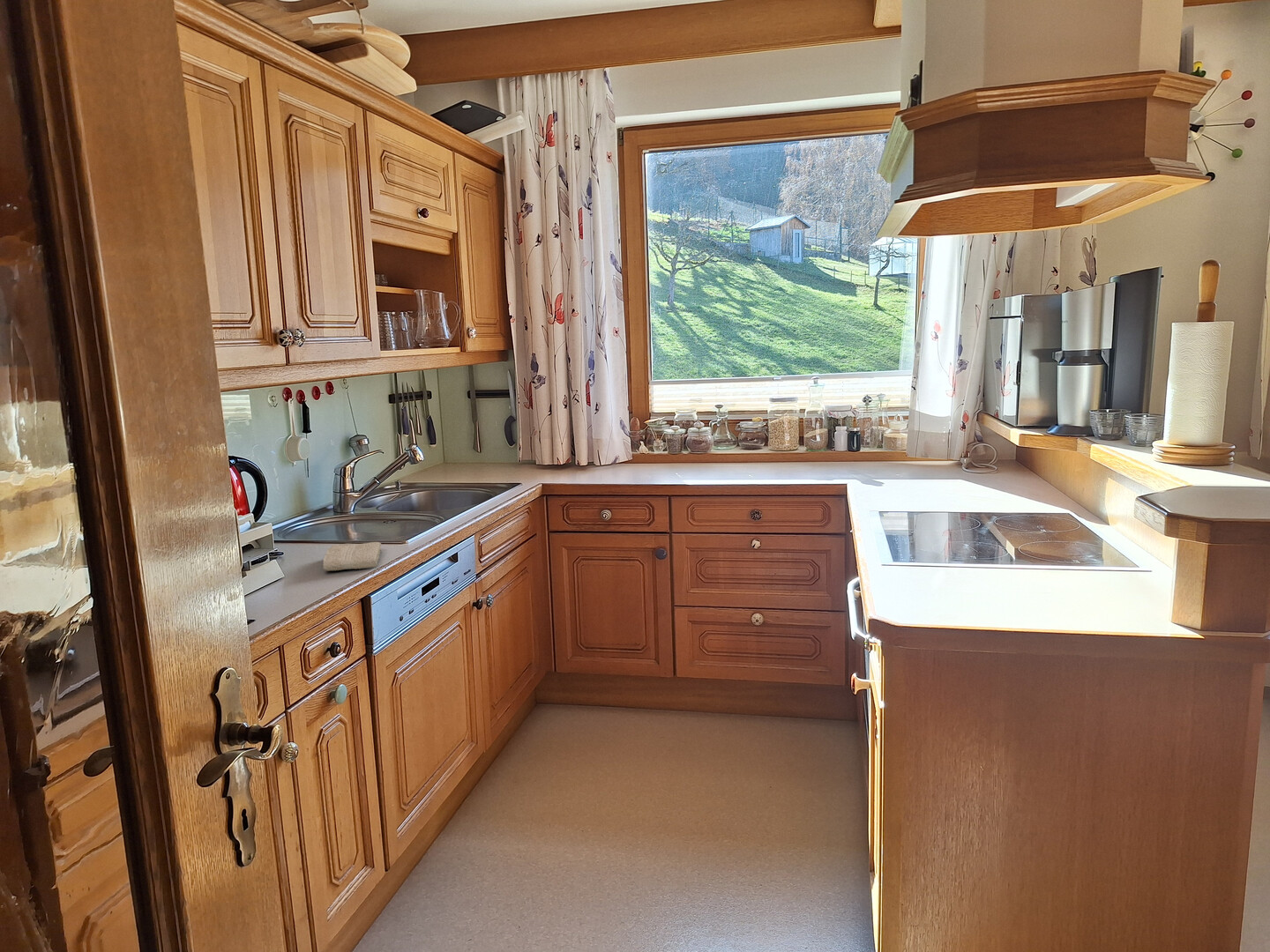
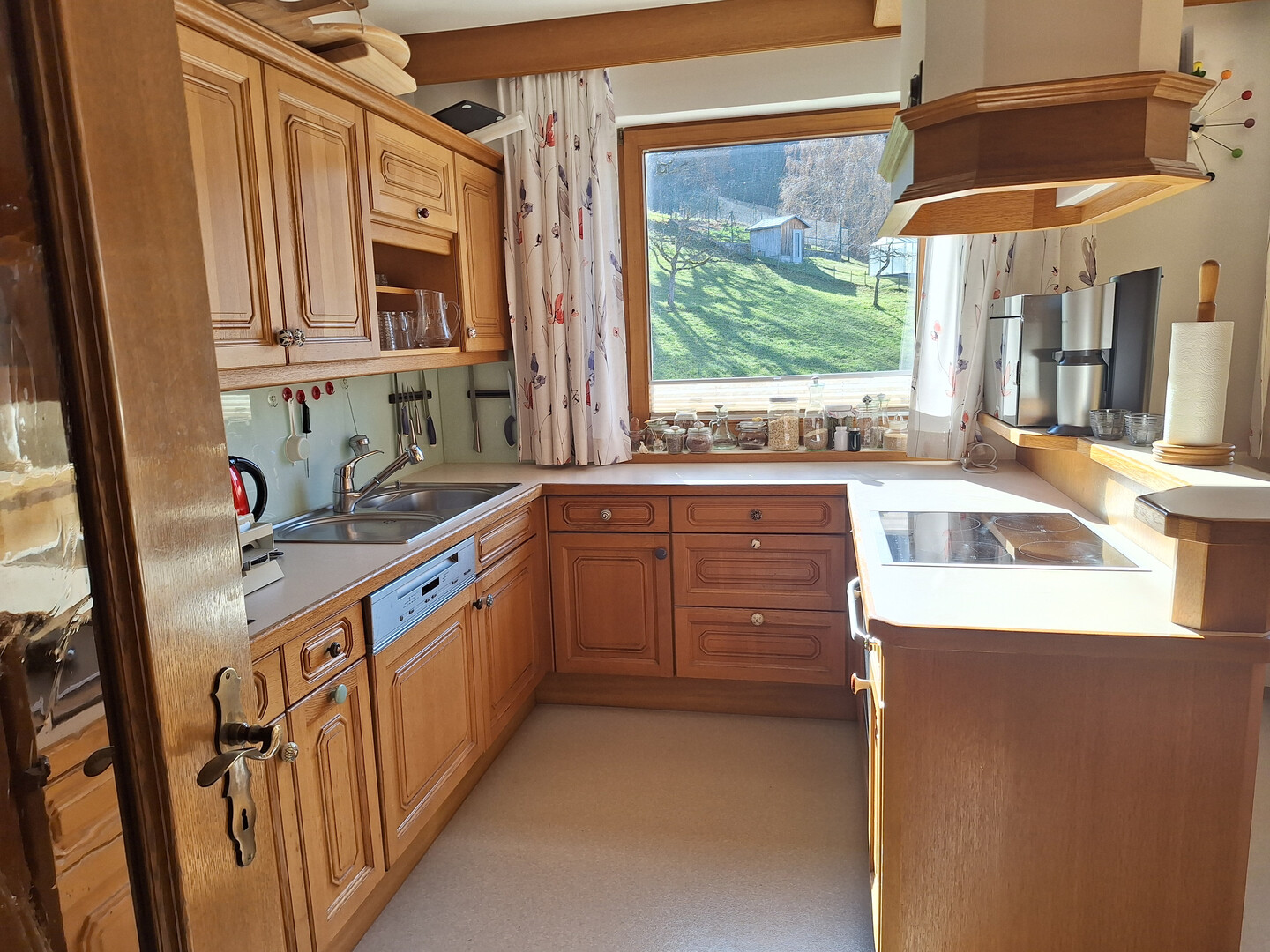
- washcloth [322,541,382,572]
